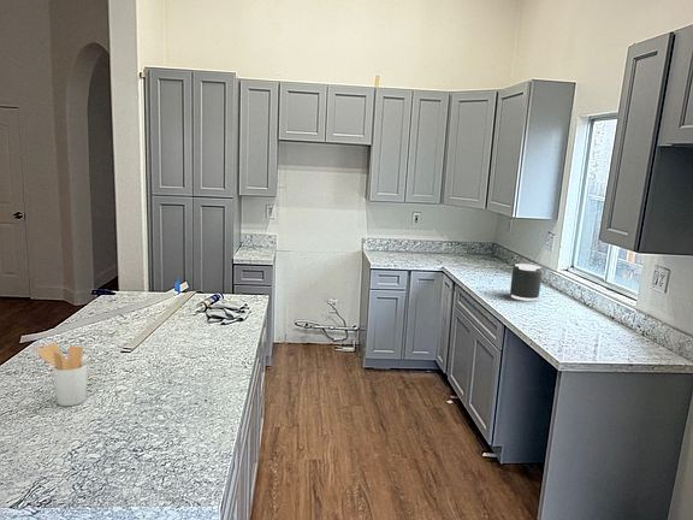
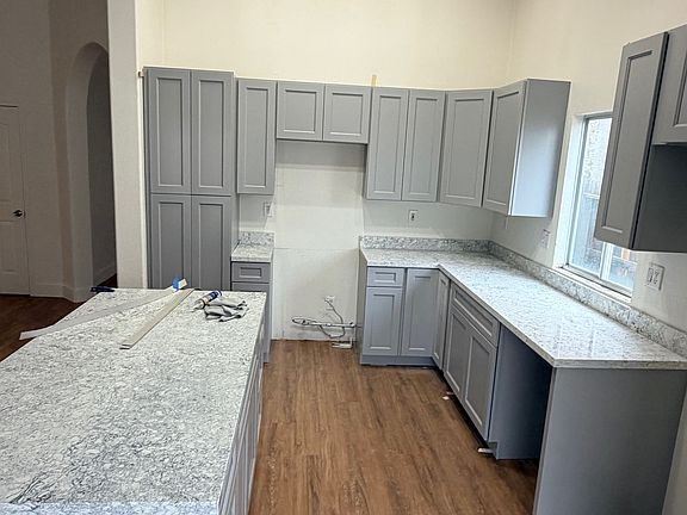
- speaker [509,262,543,302]
- utensil holder [35,342,89,407]
